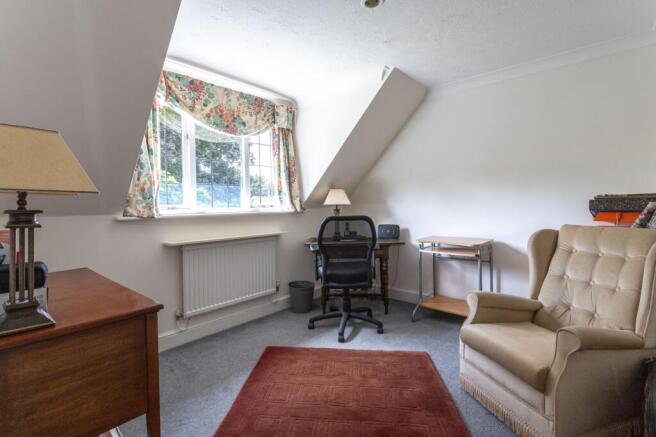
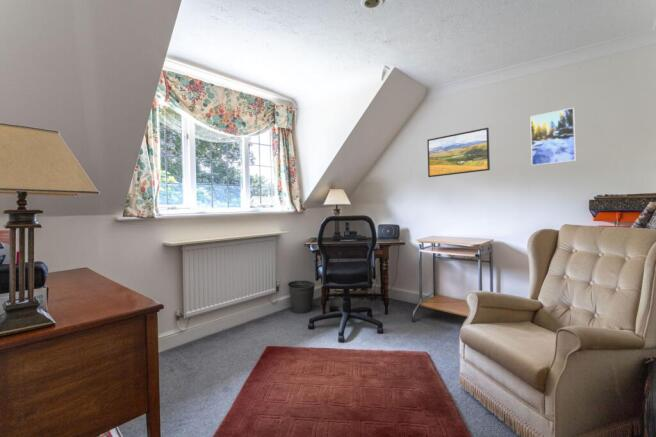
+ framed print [529,107,577,167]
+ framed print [426,127,491,178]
